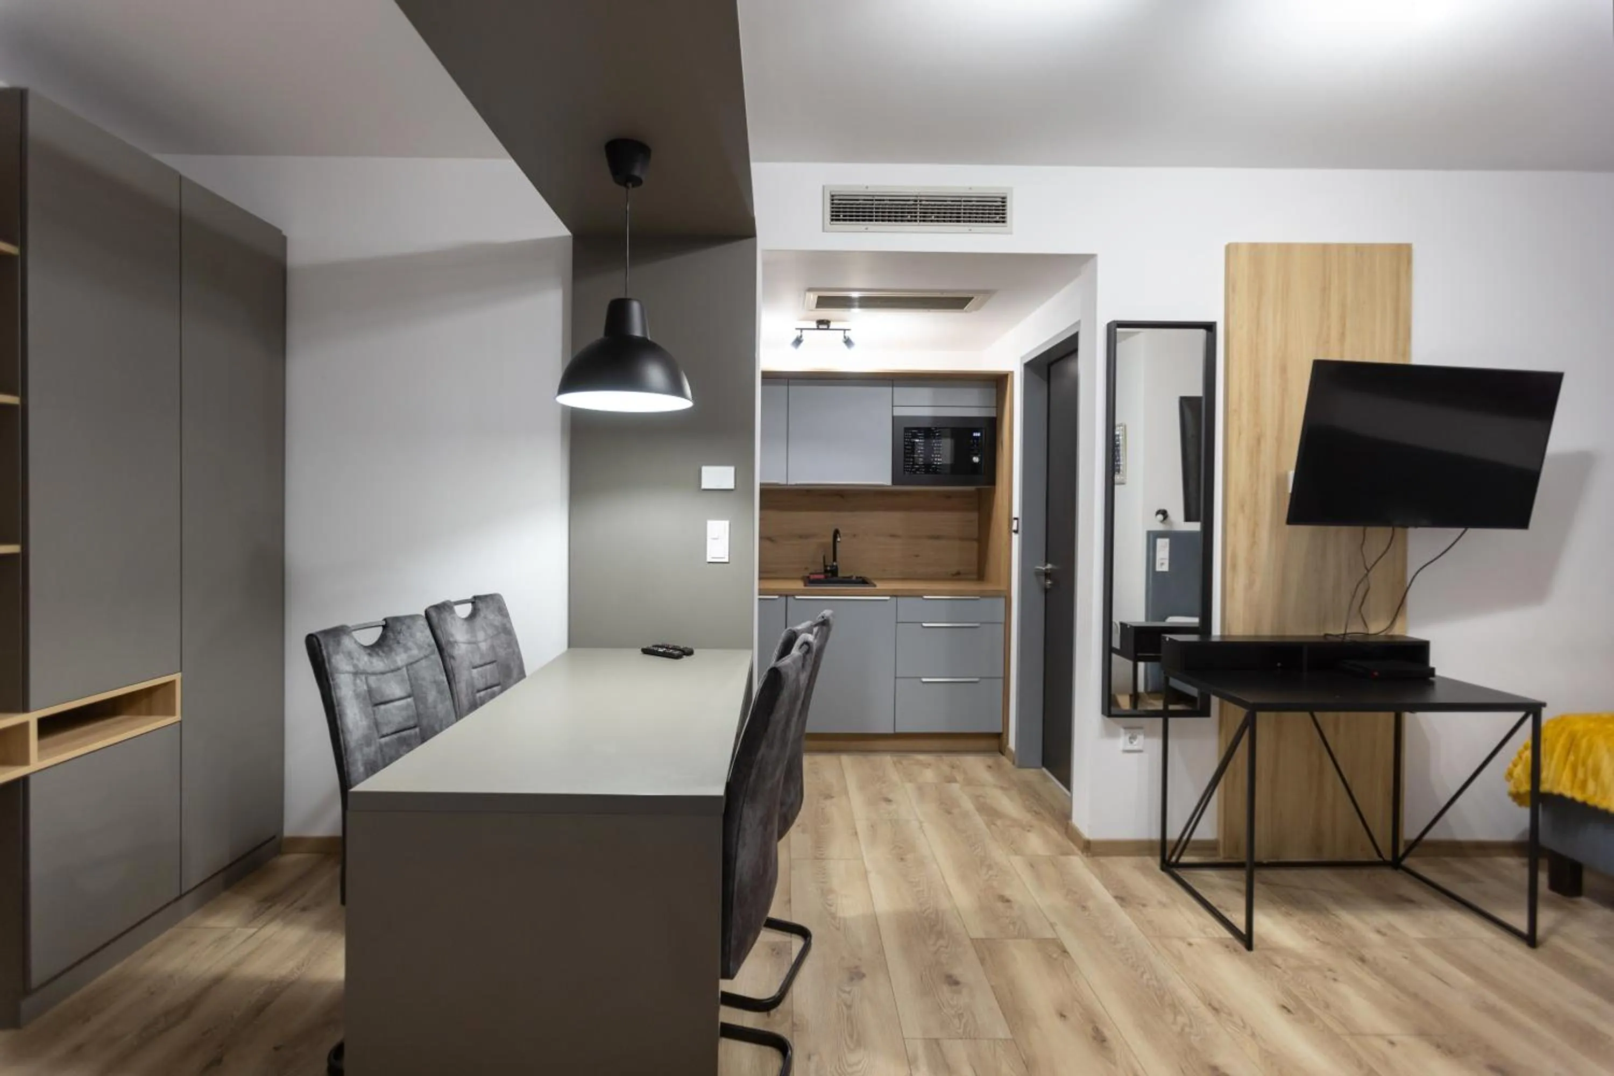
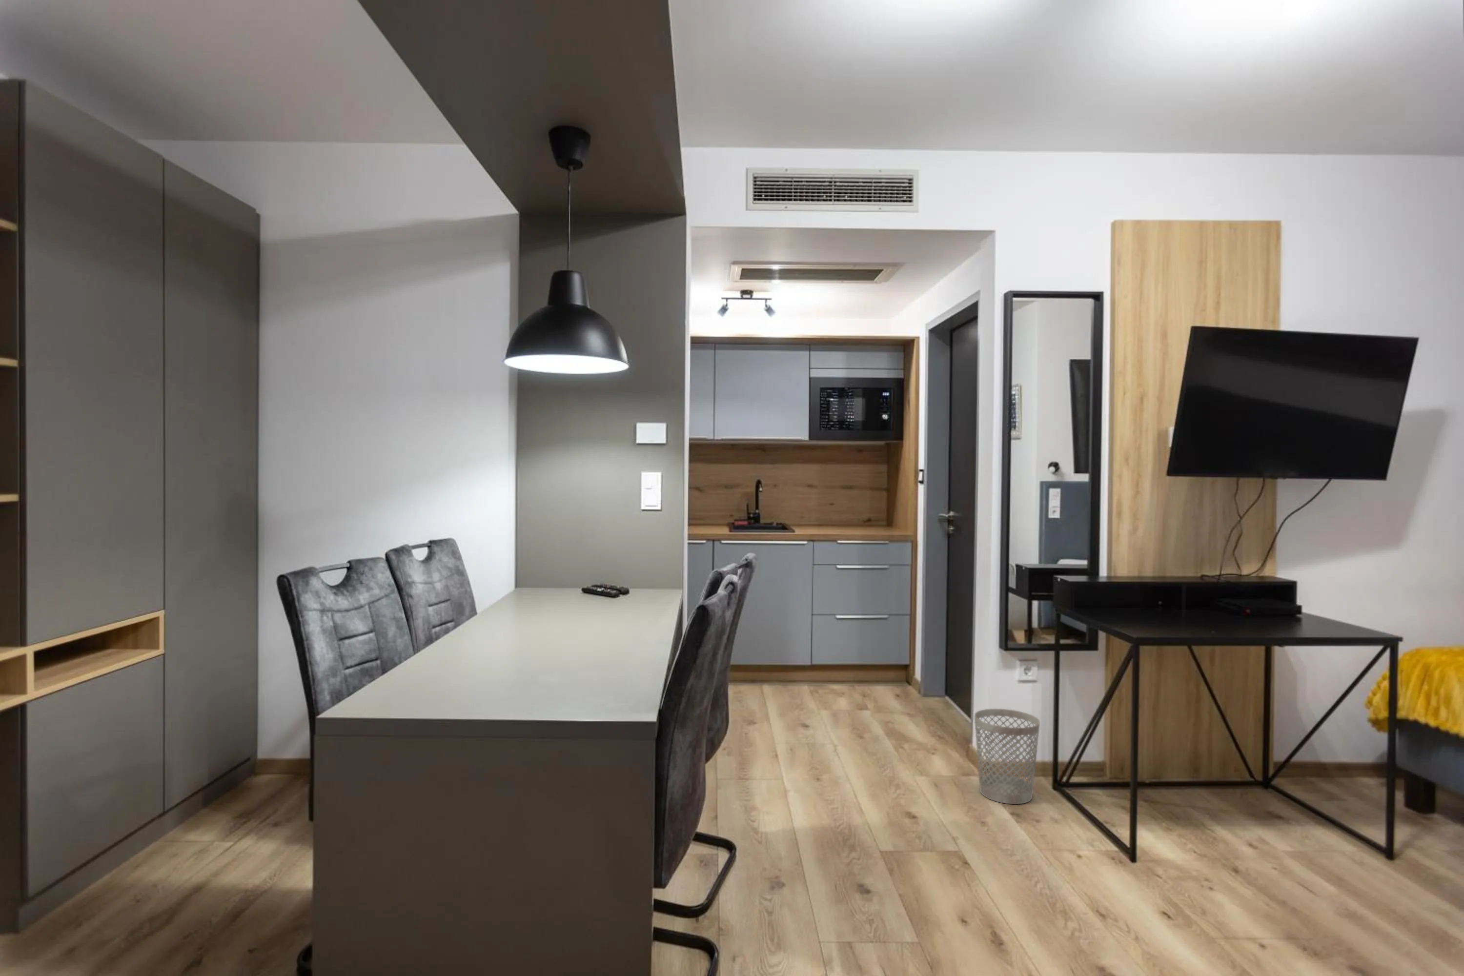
+ wastebasket [974,708,1040,805]
